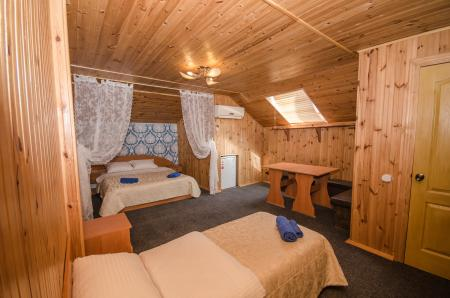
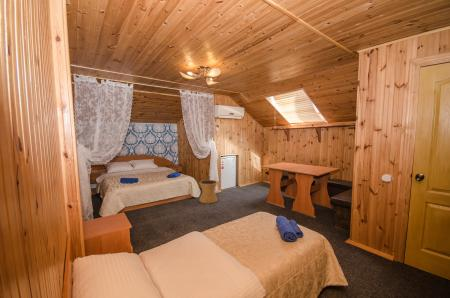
+ side table [198,179,219,204]
